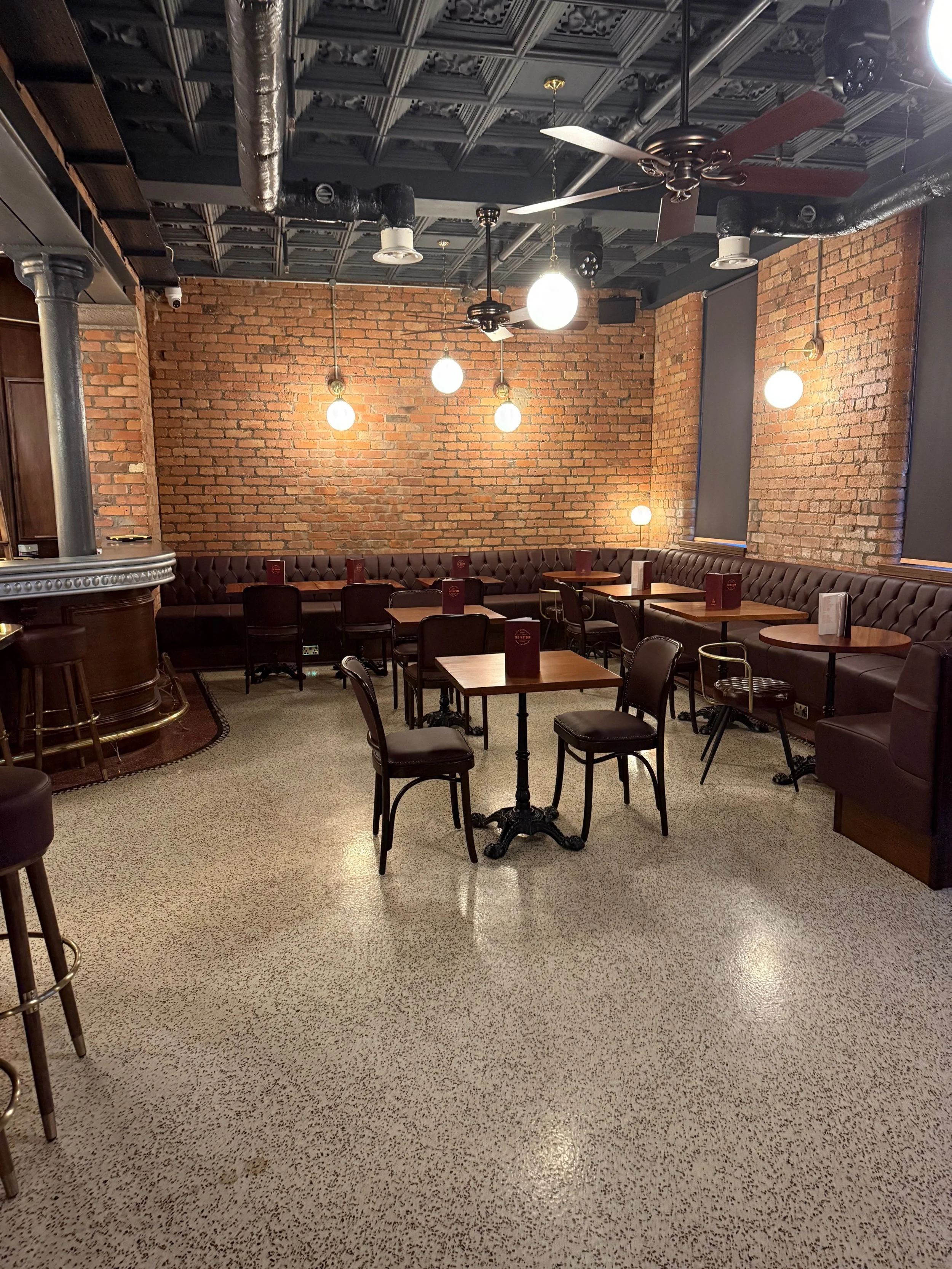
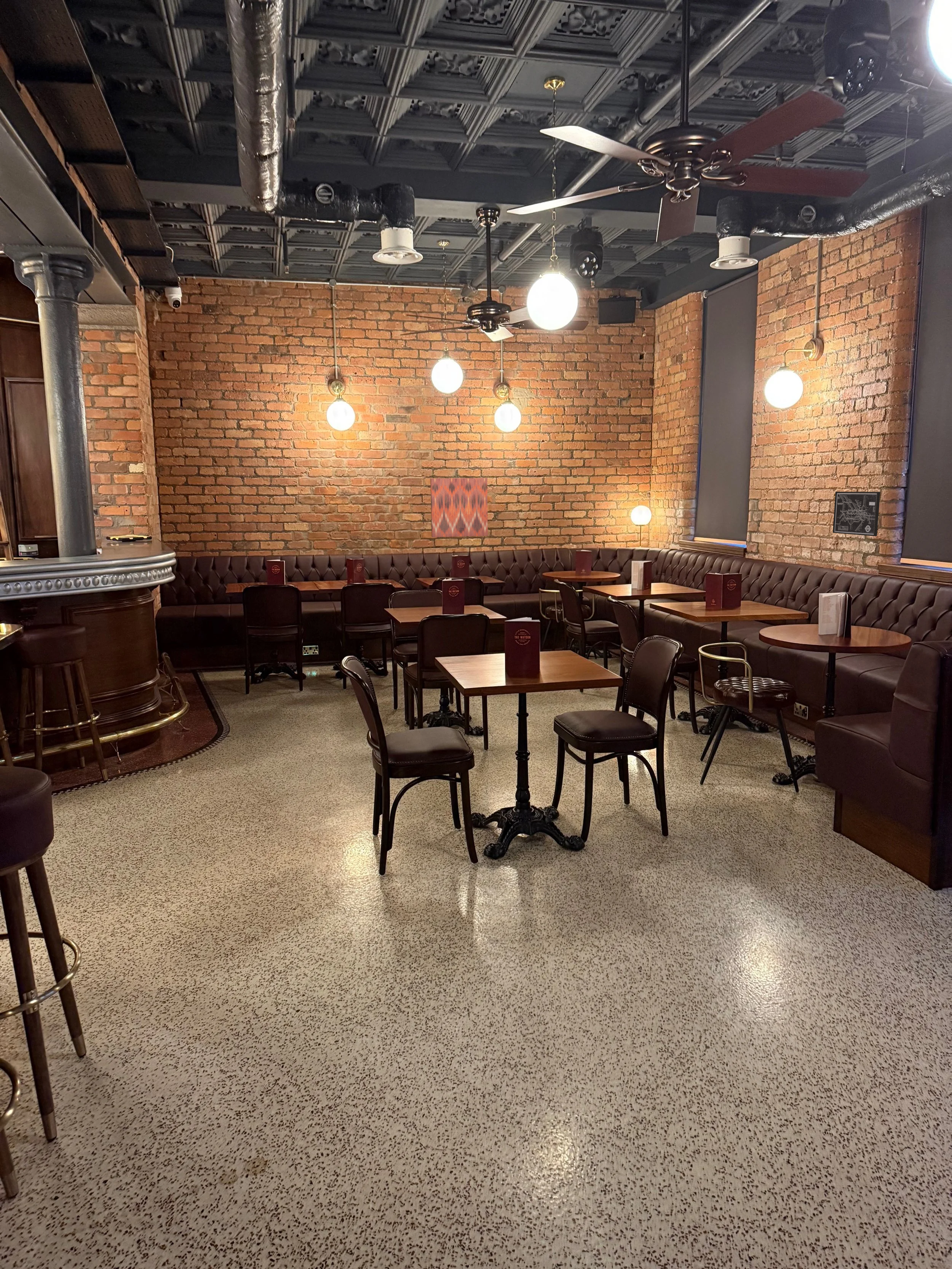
+ wall art [832,491,880,536]
+ wall art [430,477,488,538]
